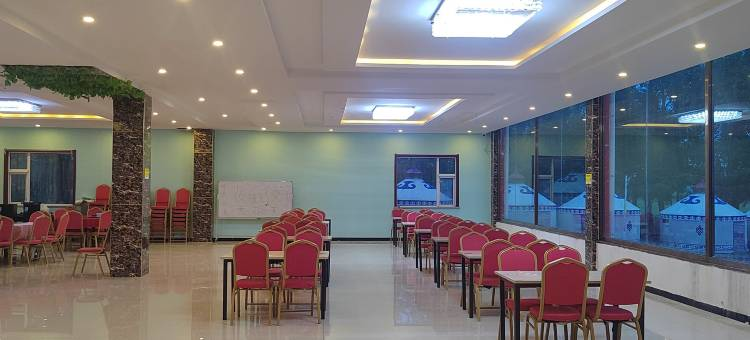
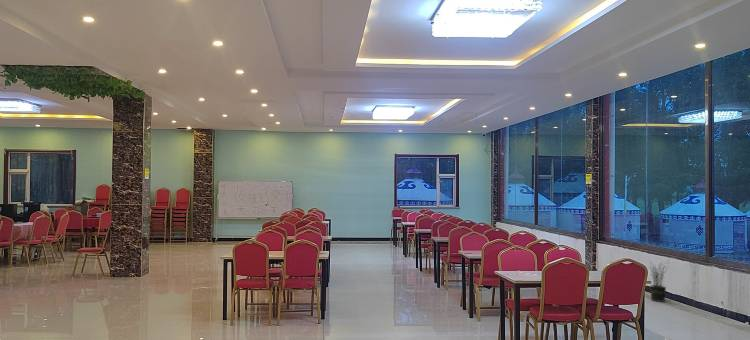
+ potted plant [649,260,668,303]
